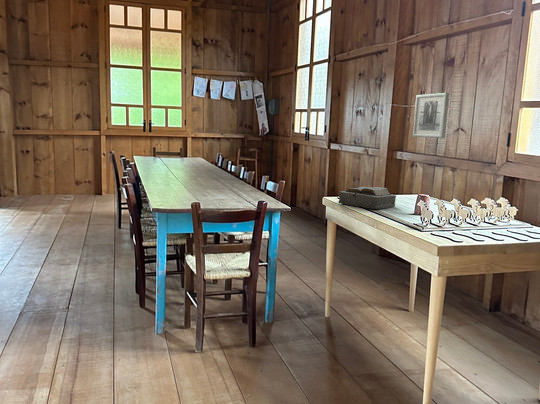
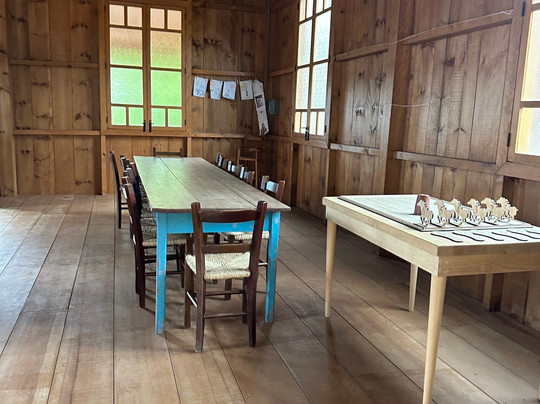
- wall art [412,92,450,140]
- bible [338,186,397,210]
